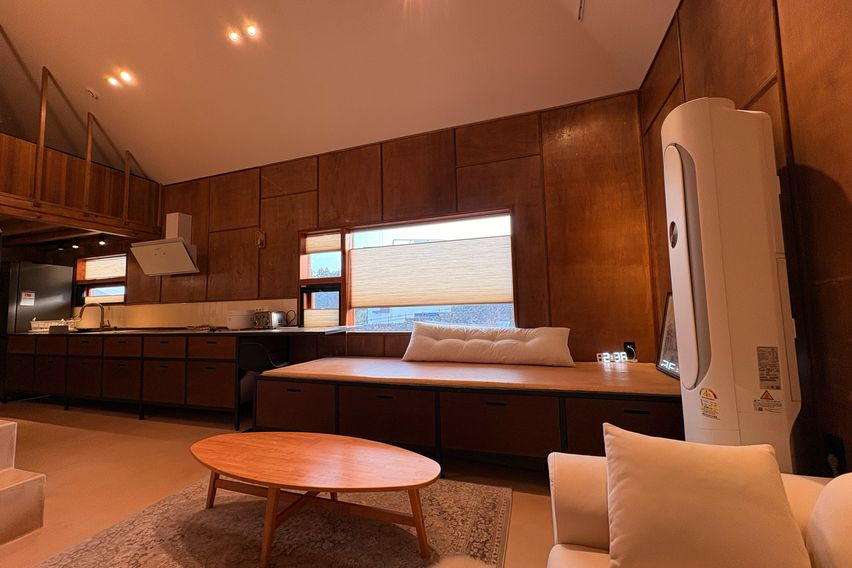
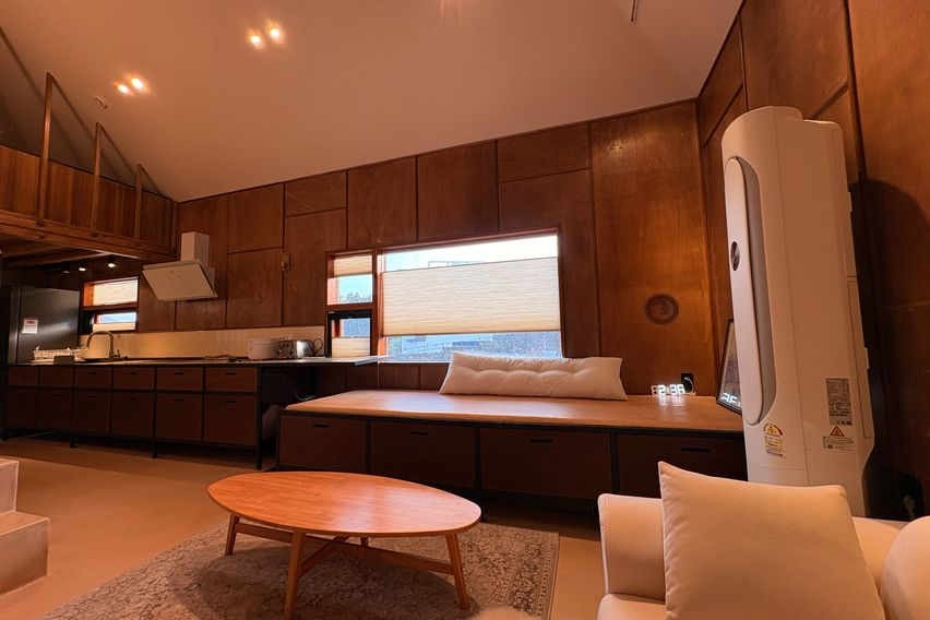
+ decorative plate [643,293,680,325]
